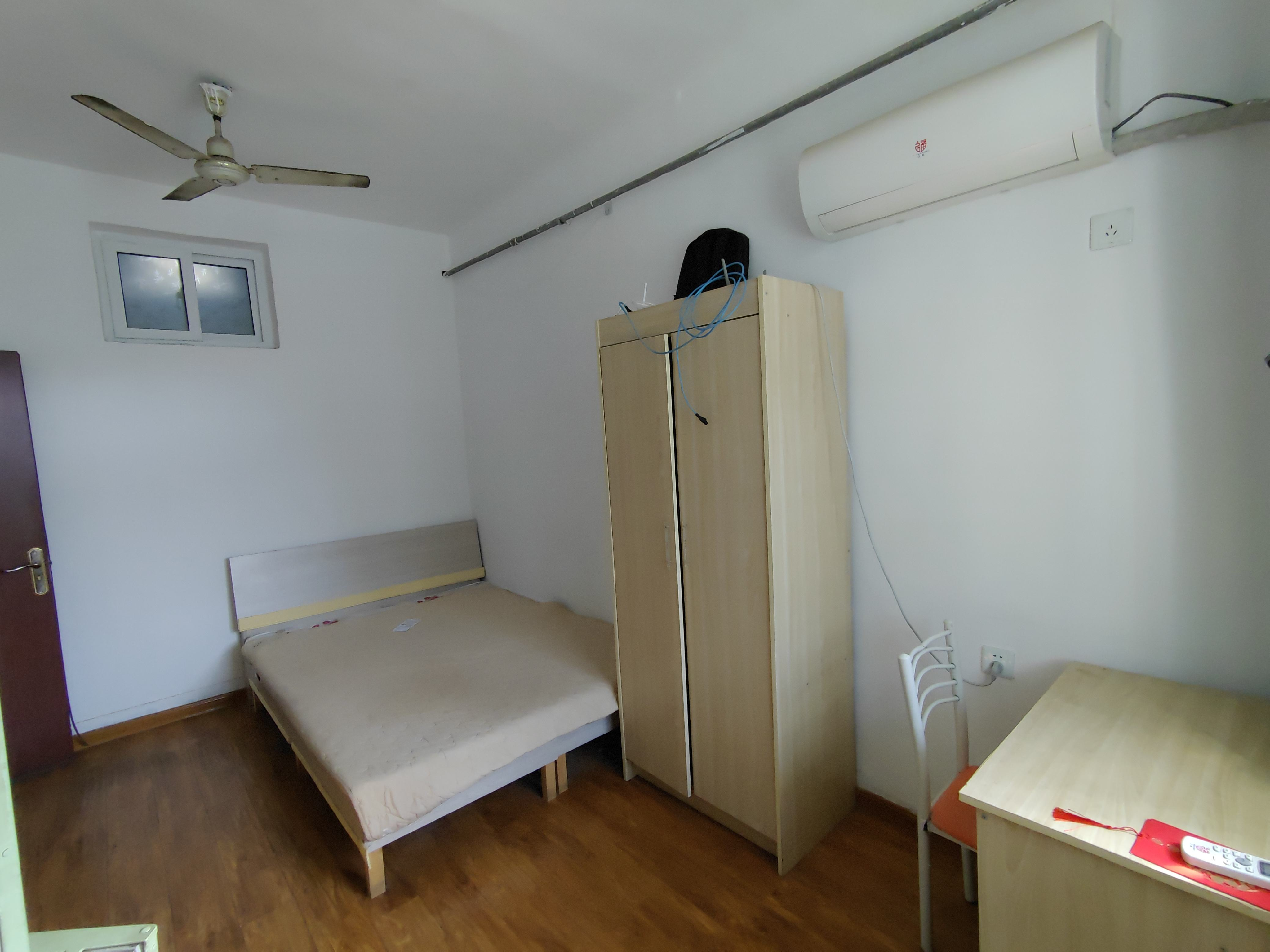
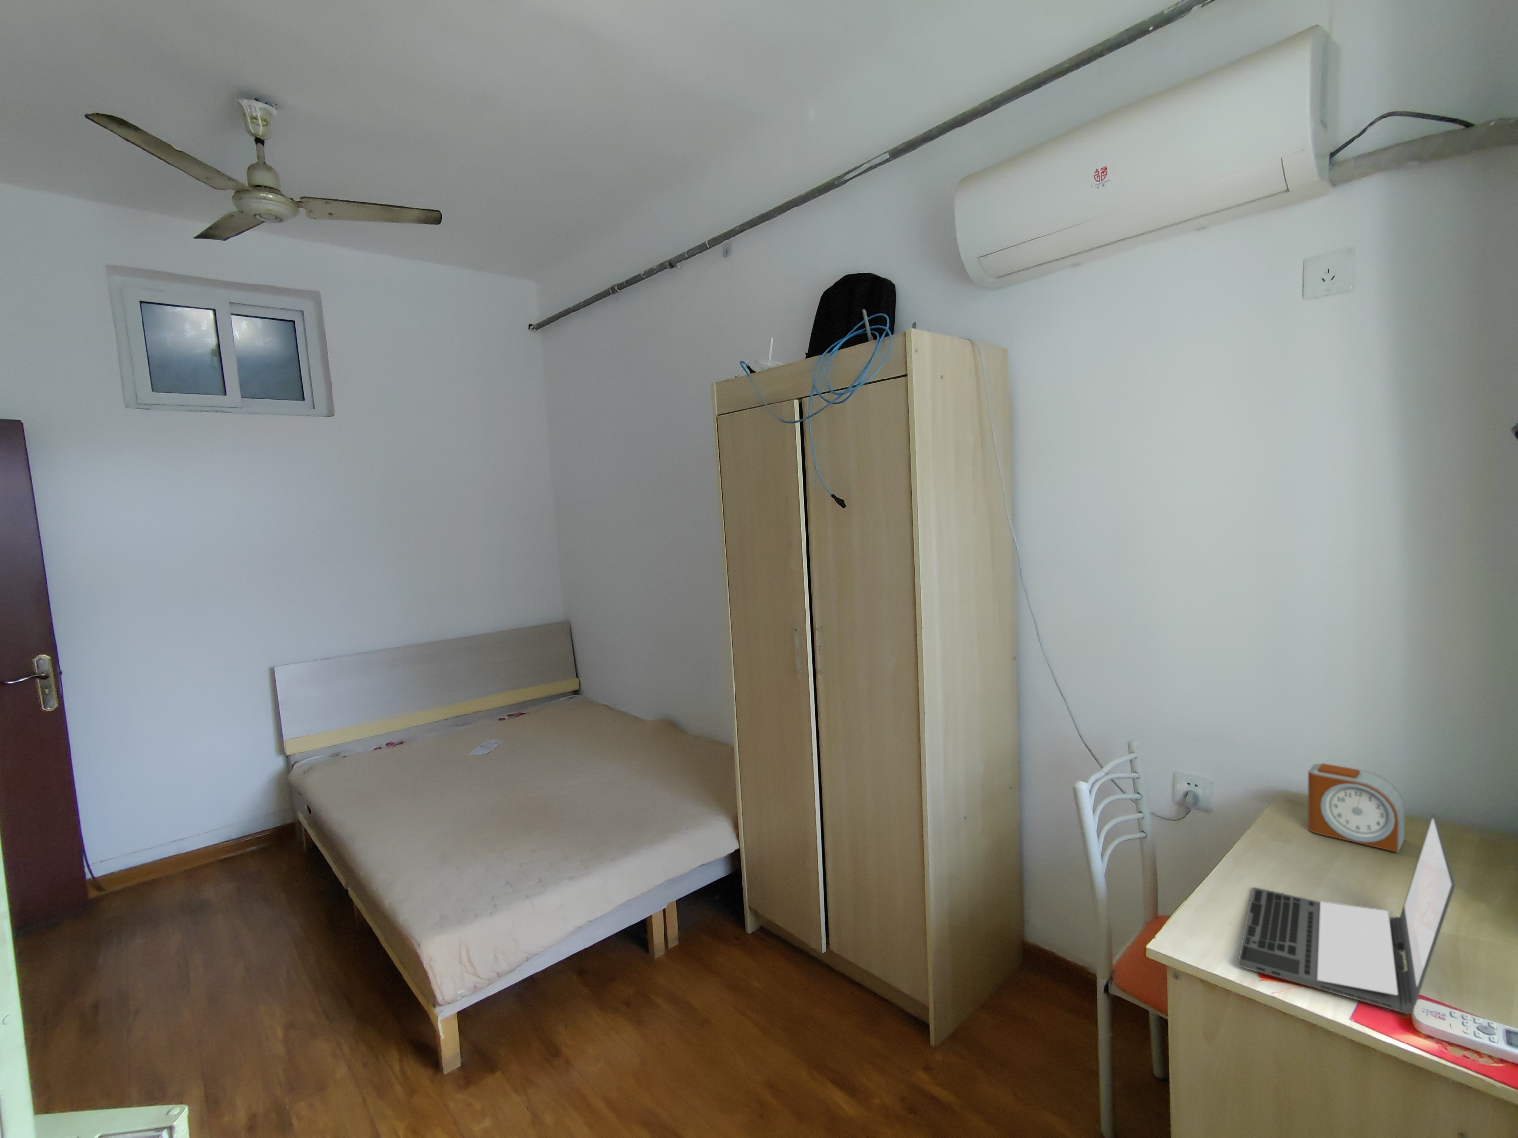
+ alarm clock [1308,763,1406,852]
+ laptop [1238,814,1456,1015]
